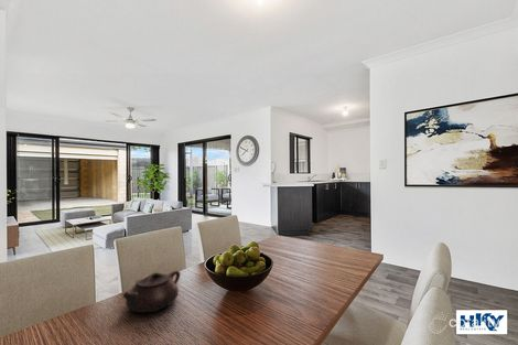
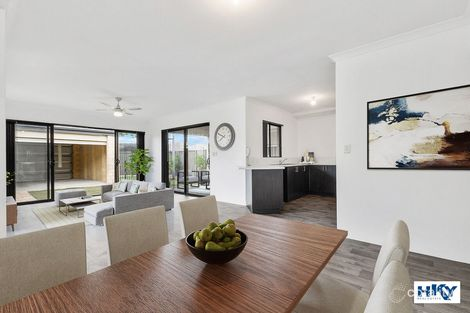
- teapot [122,269,181,313]
